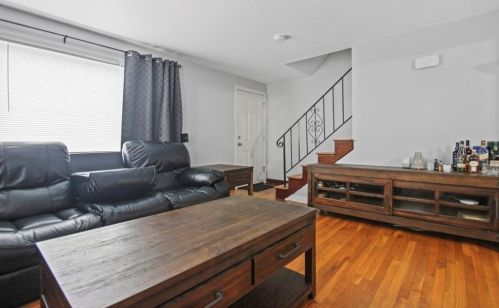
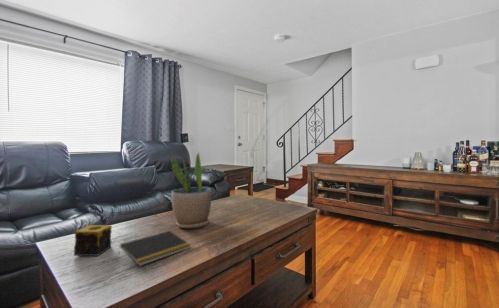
+ potted plant [170,151,212,229]
+ notepad [117,230,192,267]
+ candle [73,224,113,257]
